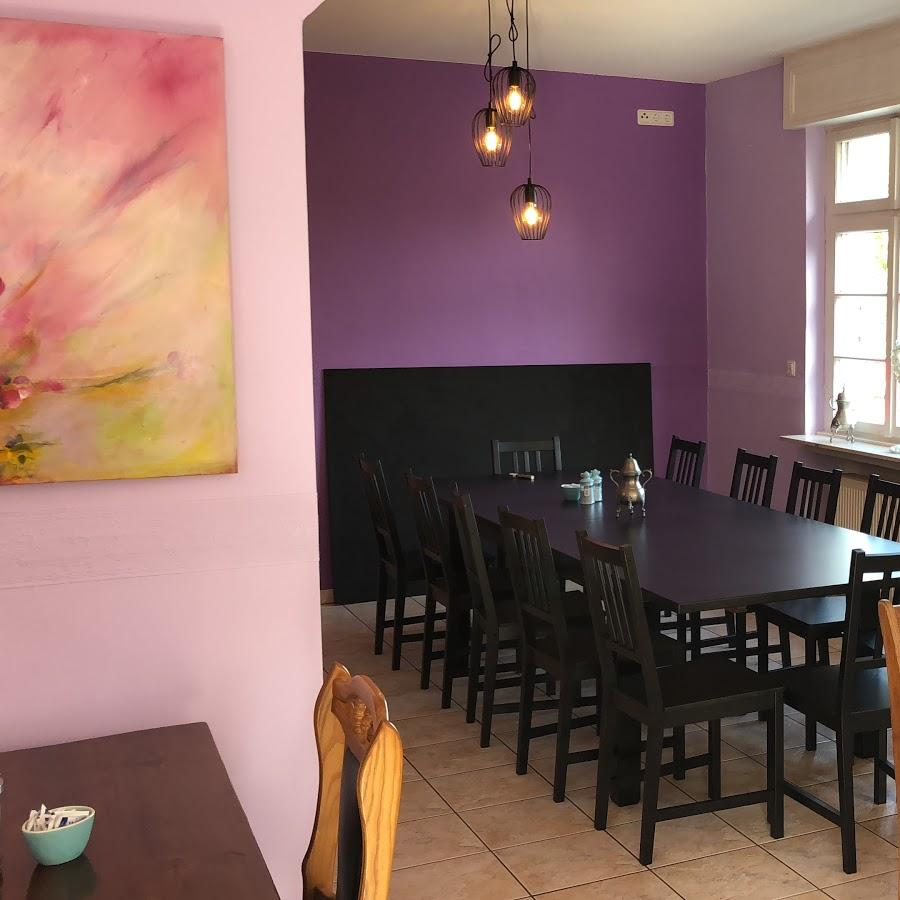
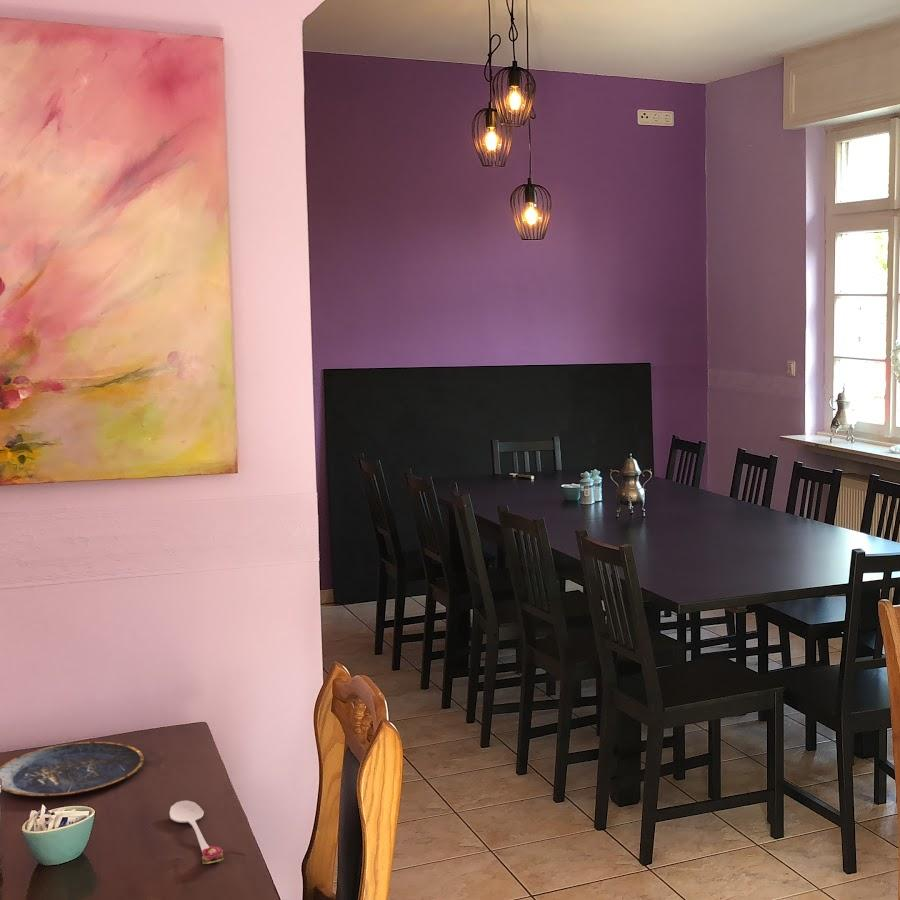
+ spoon [168,800,225,865]
+ plate [0,741,145,798]
